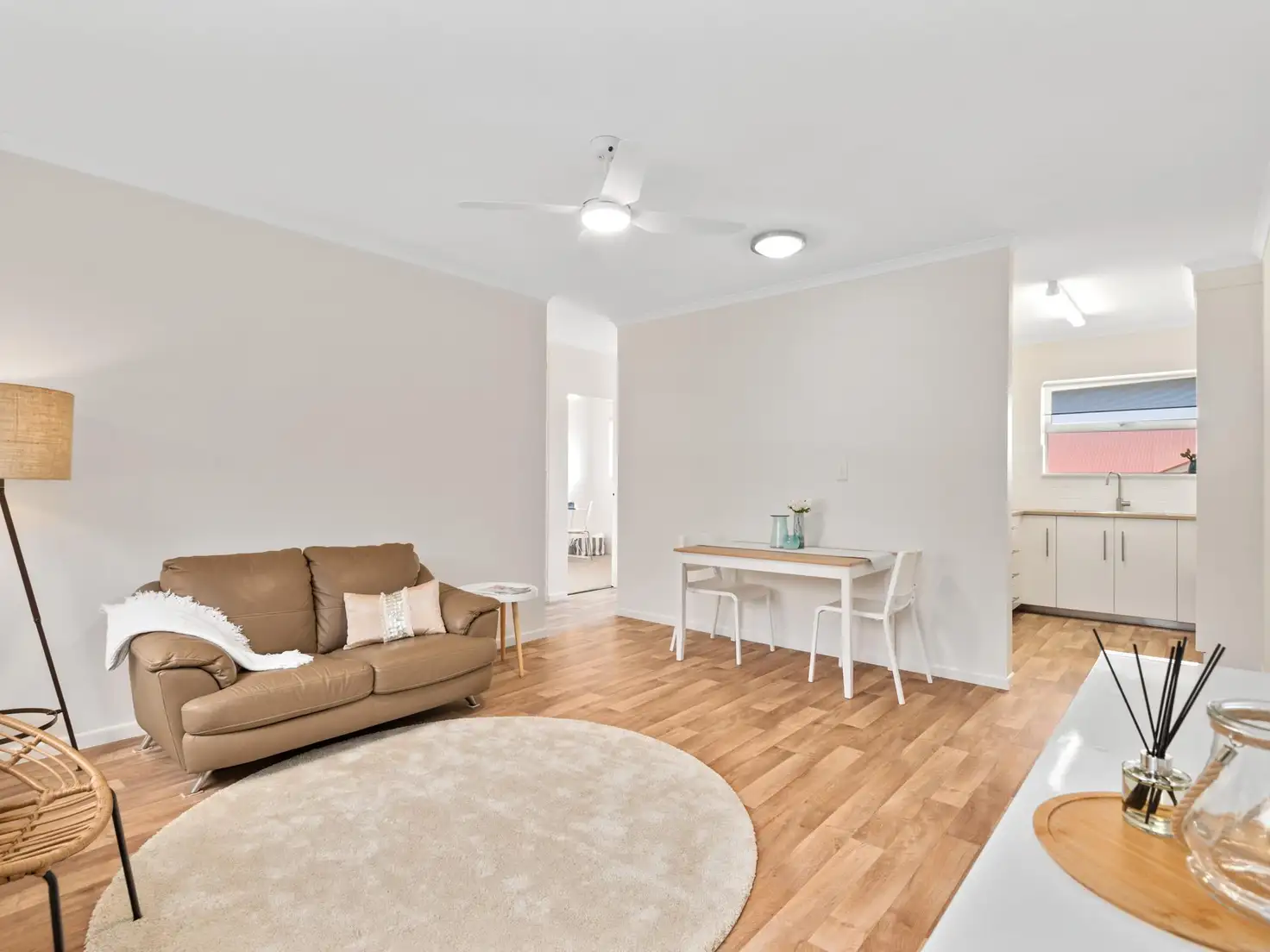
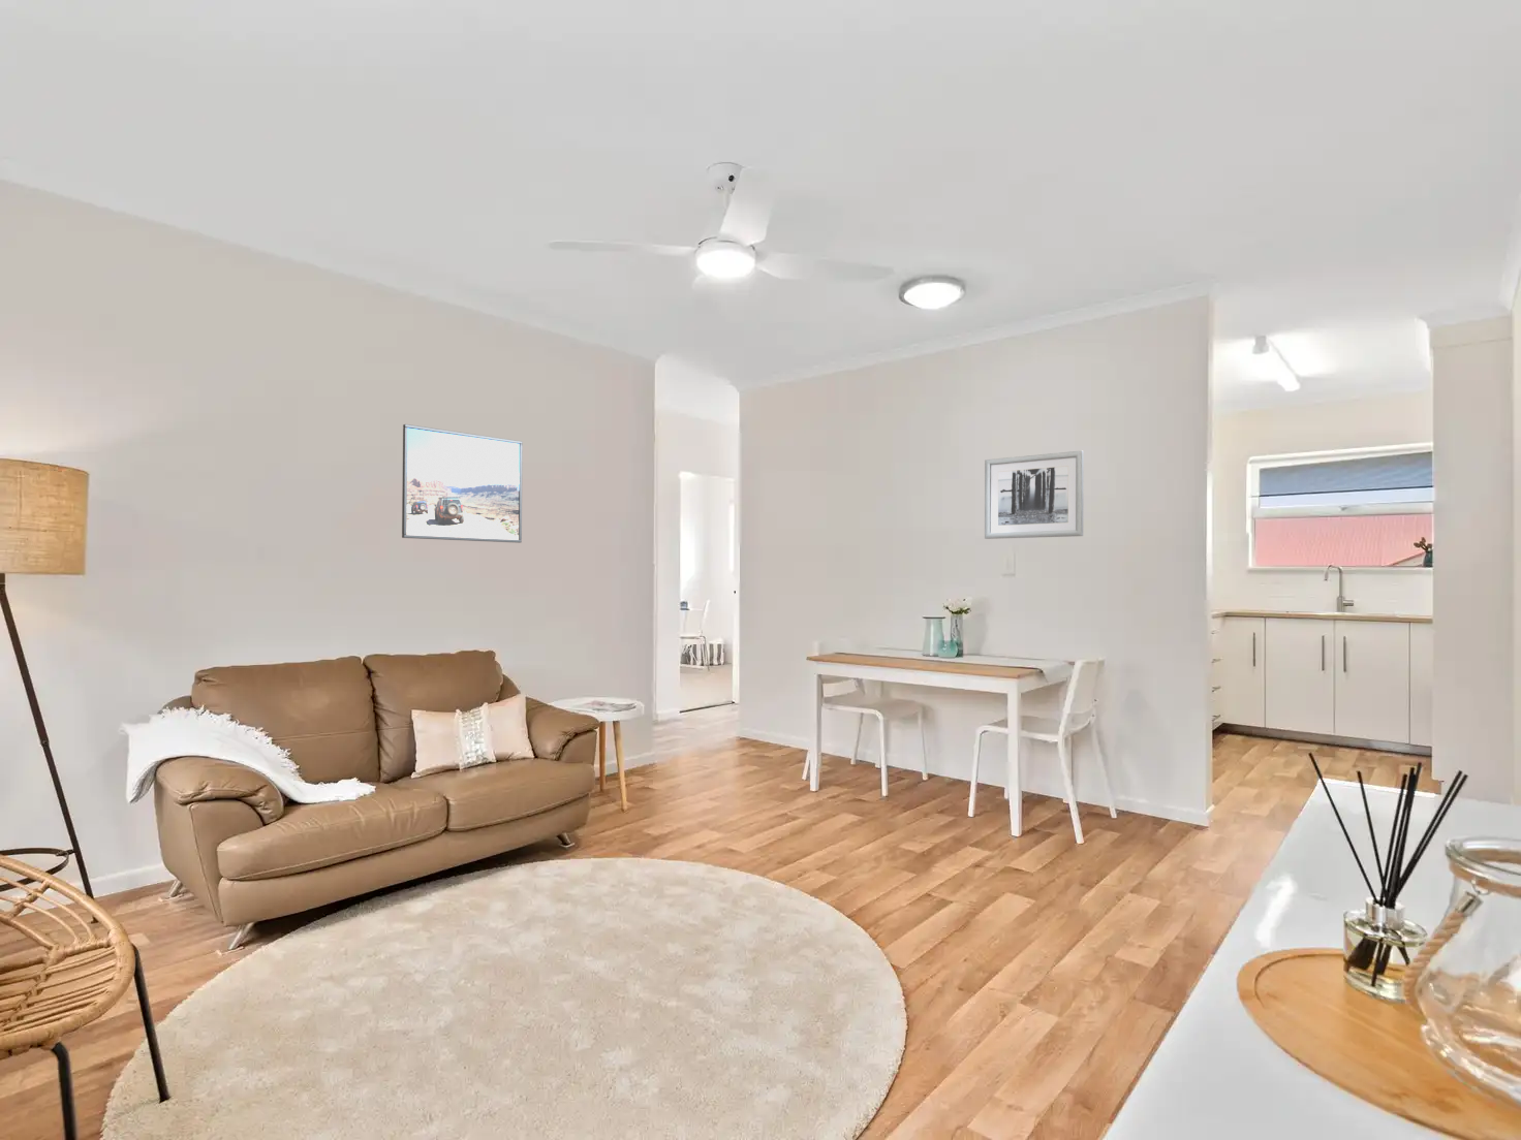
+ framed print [401,424,523,544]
+ wall art [983,449,1085,540]
